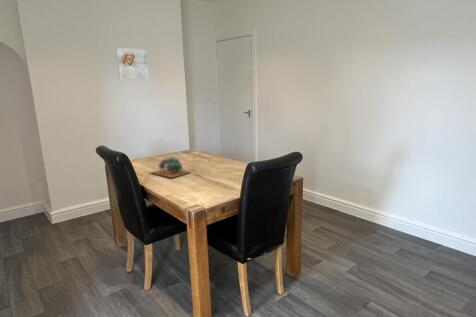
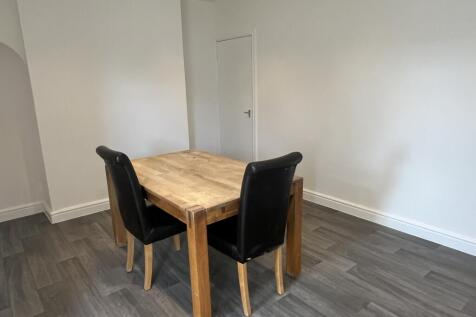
- succulent plant [150,156,192,179]
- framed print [115,47,150,80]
